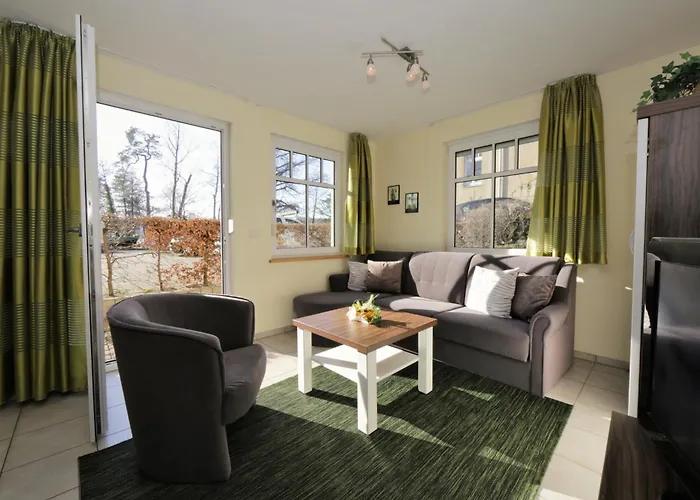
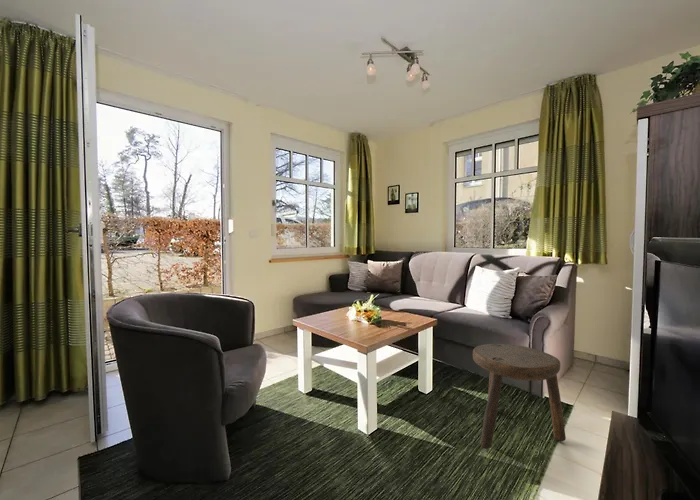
+ stool [472,343,567,450]
